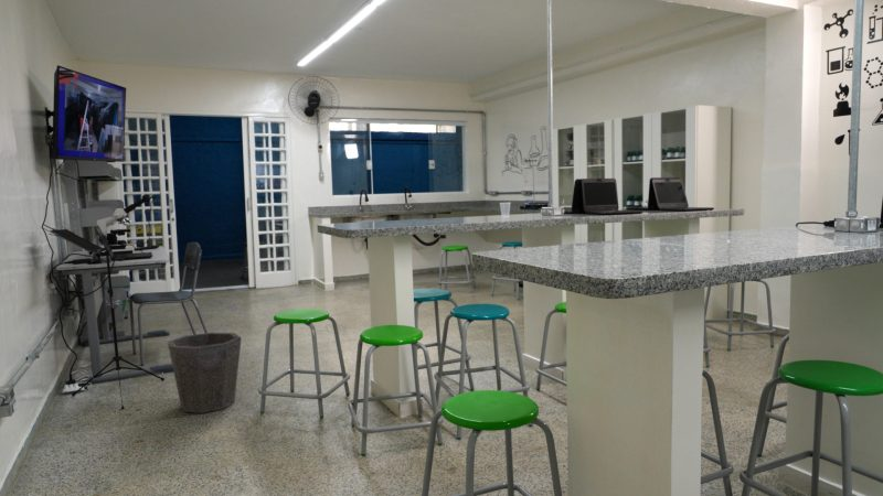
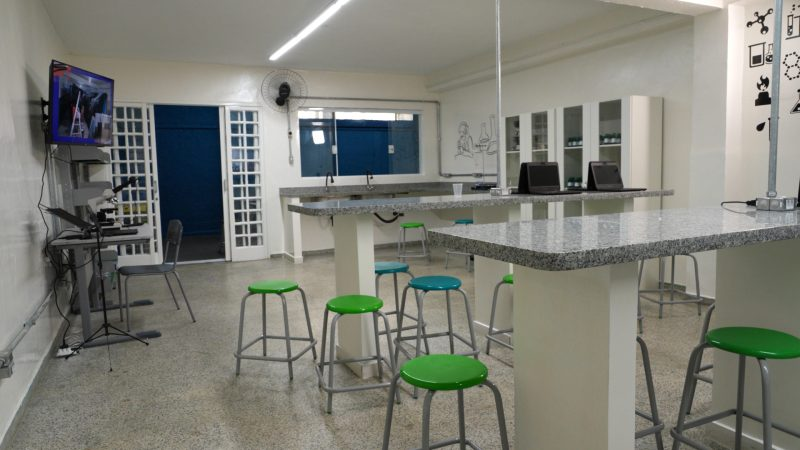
- waste bin [167,332,243,414]
